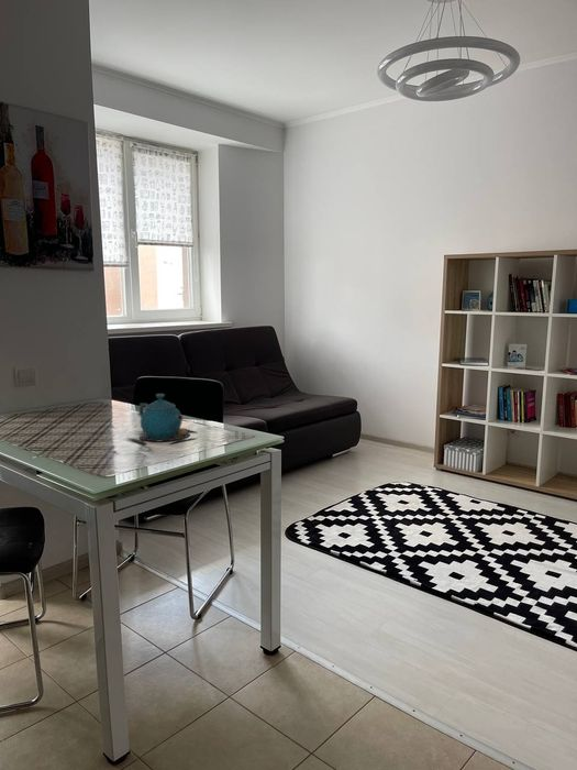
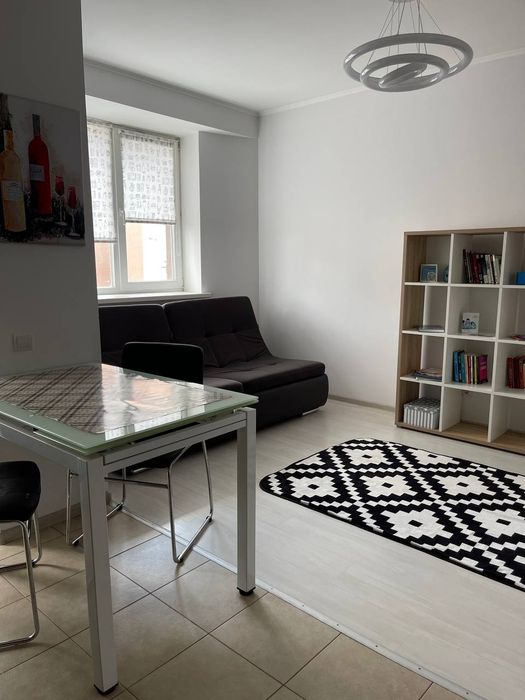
- teapot [125,393,198,446]
